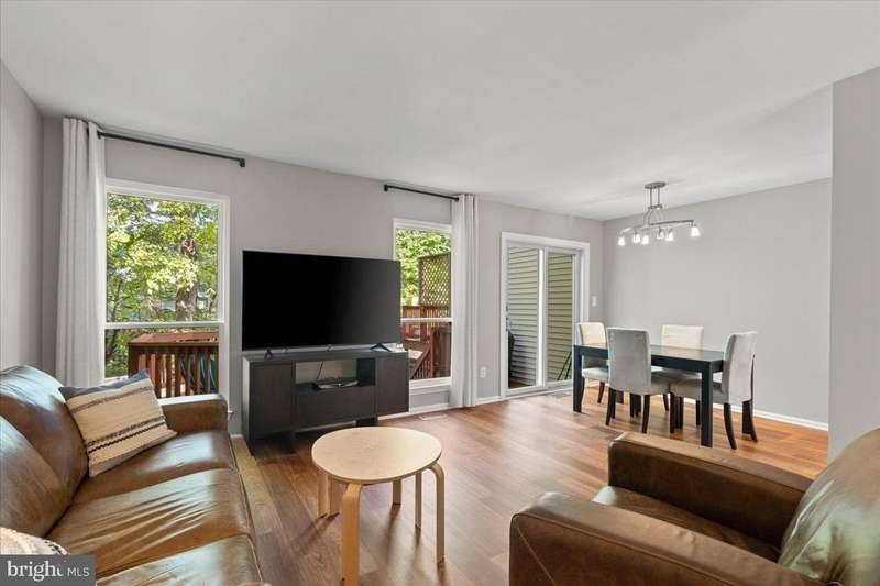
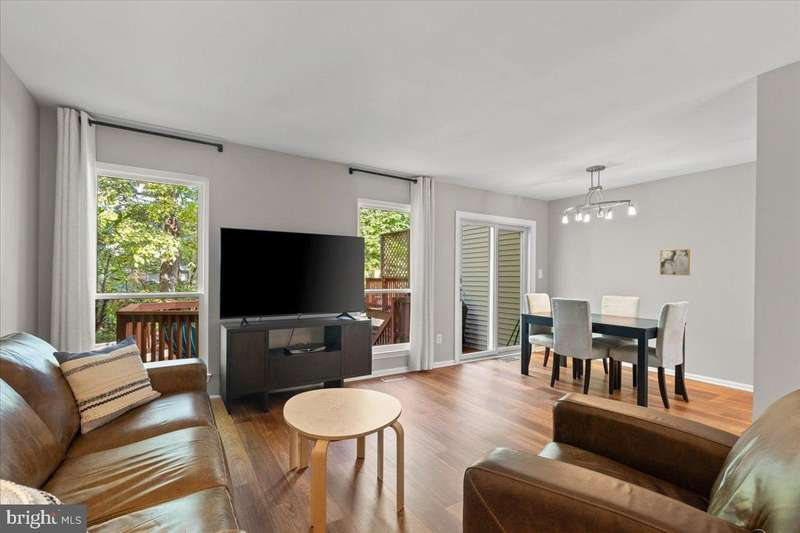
+ wall art [659,248,691,276]
